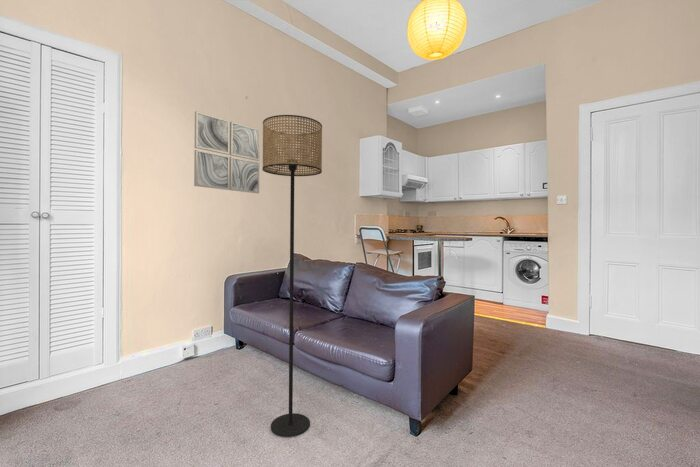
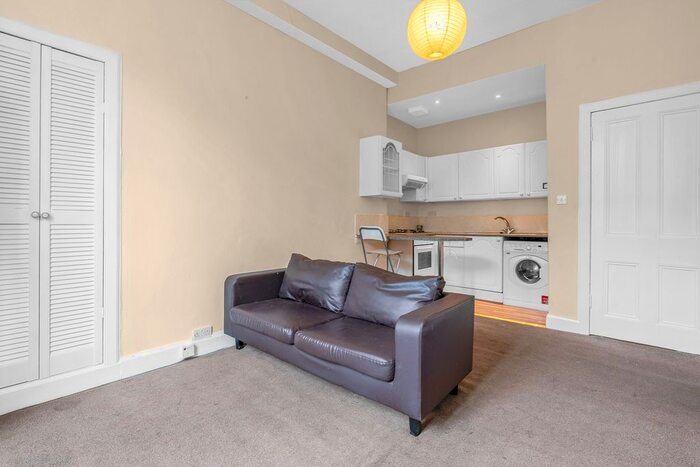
- wall art [193,110,261,194]
- floor lamp [261,114,323,438]
